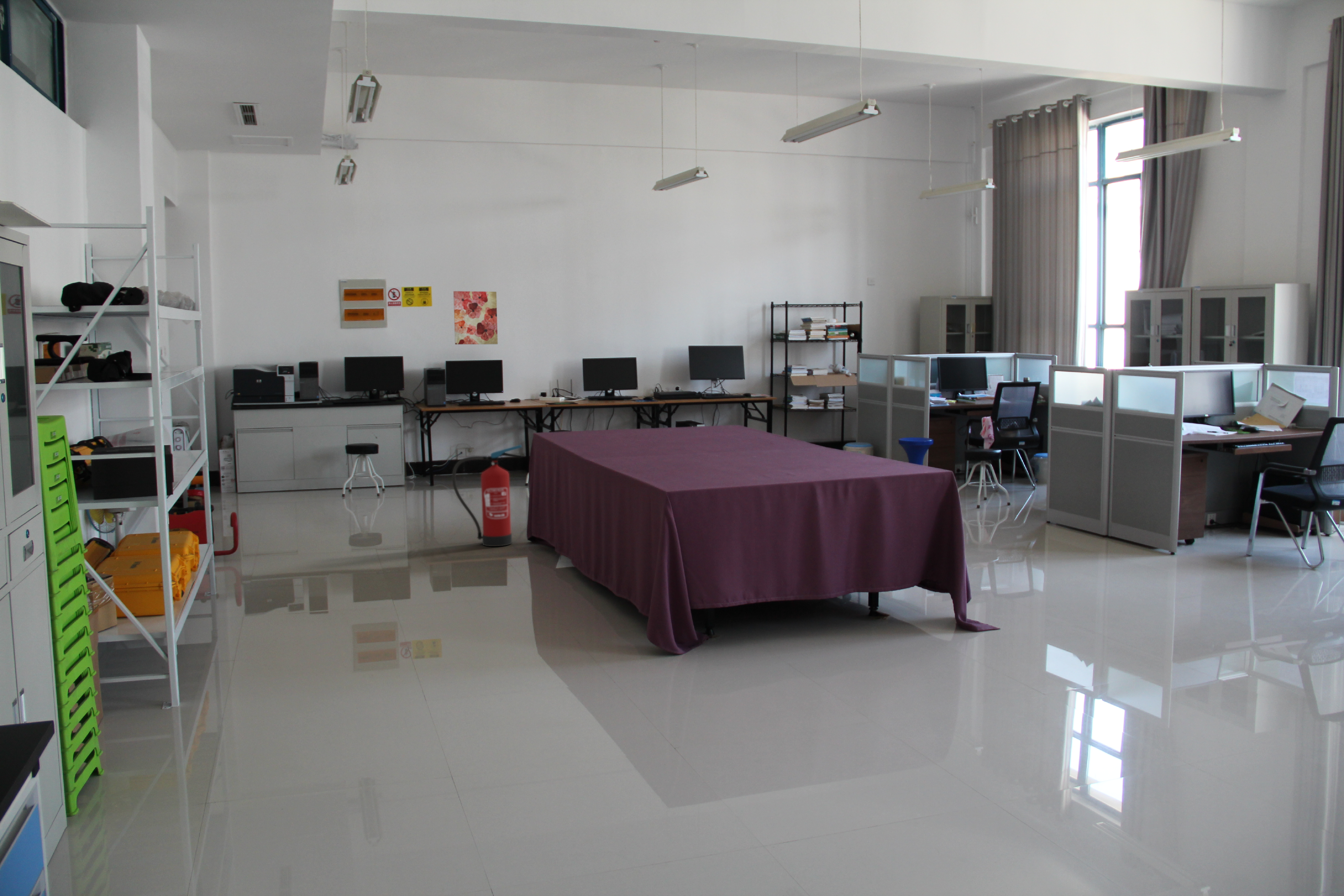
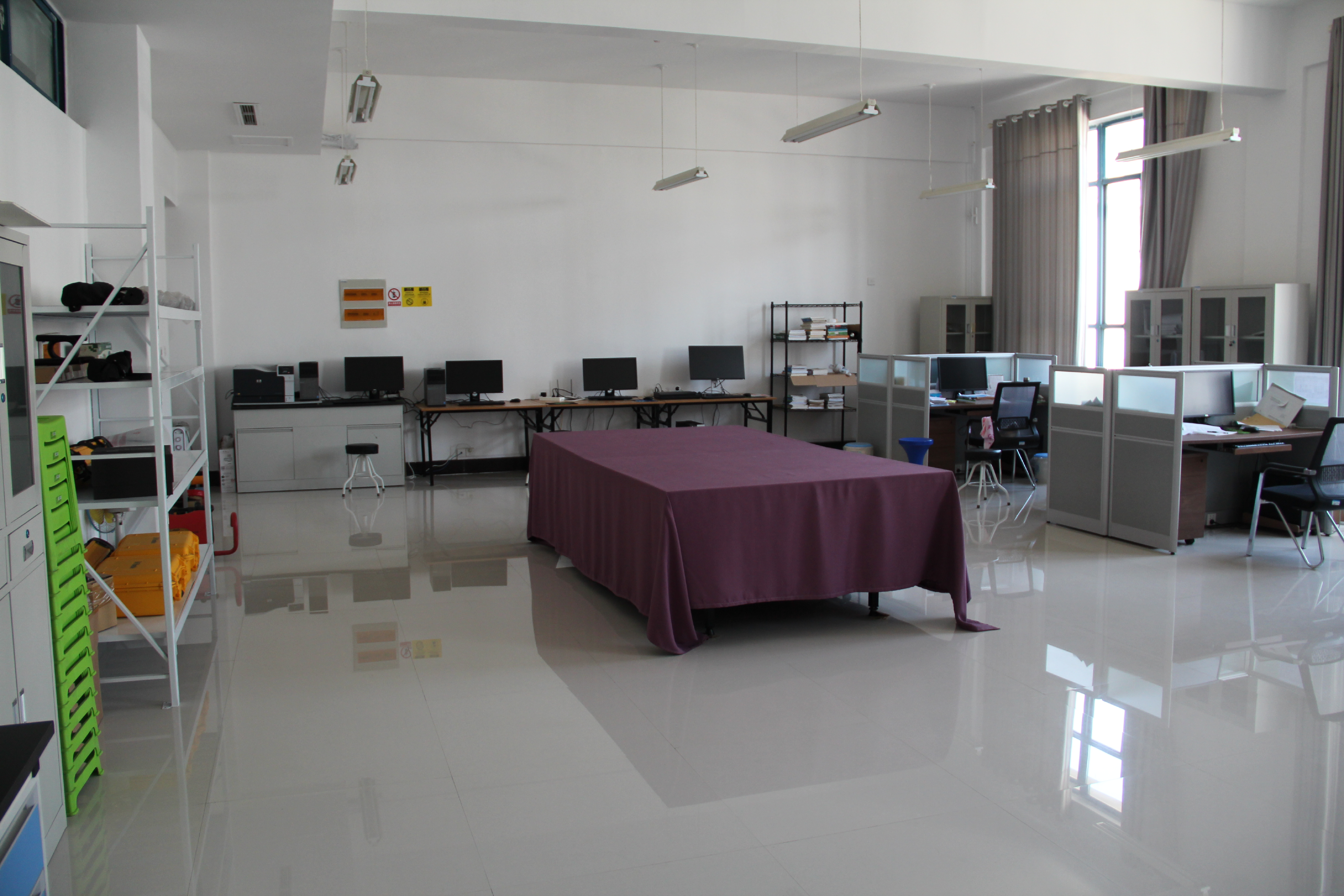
- wall art [453,291,498,345]
- fire extinguisher [452,445,522,547]
